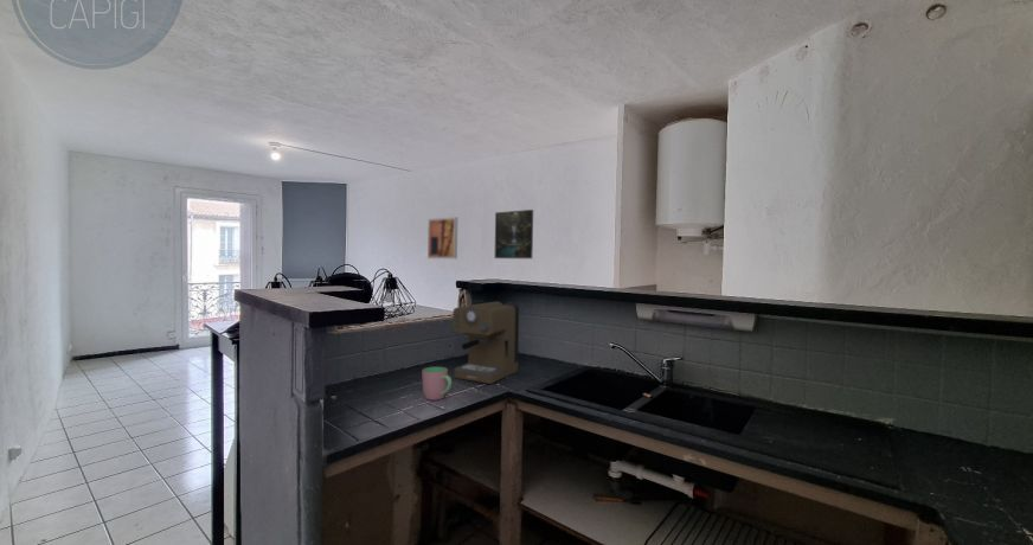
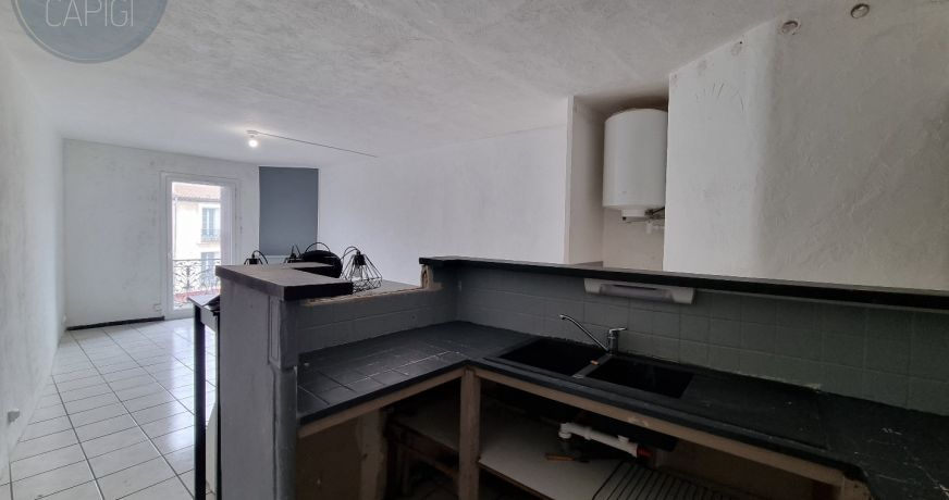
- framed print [494,209,534,259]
- cup [422,366,453,402]
- wall art [426,216,458,259]
- coffee maker [451,300,520,385]
